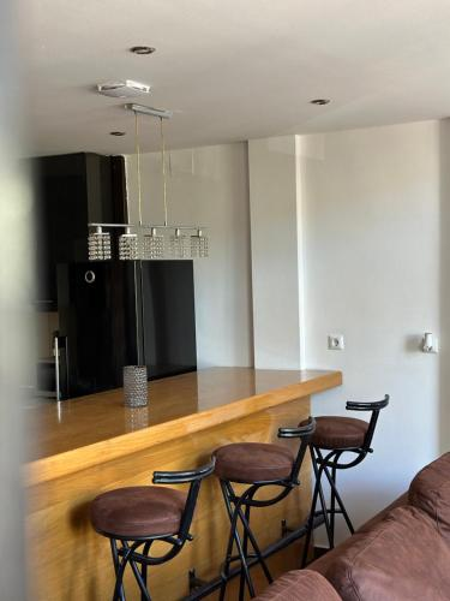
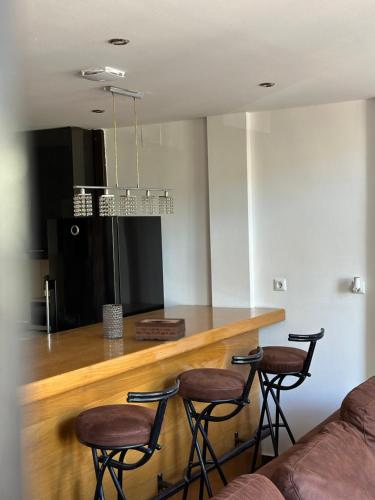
+ tissue box [133,317,187,342]
